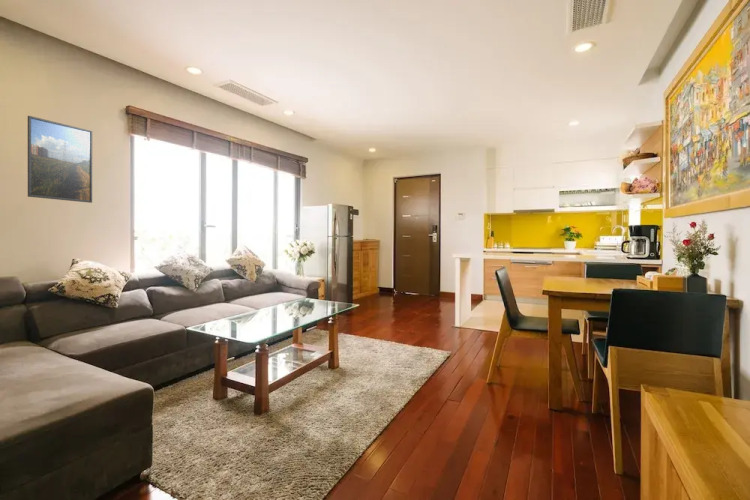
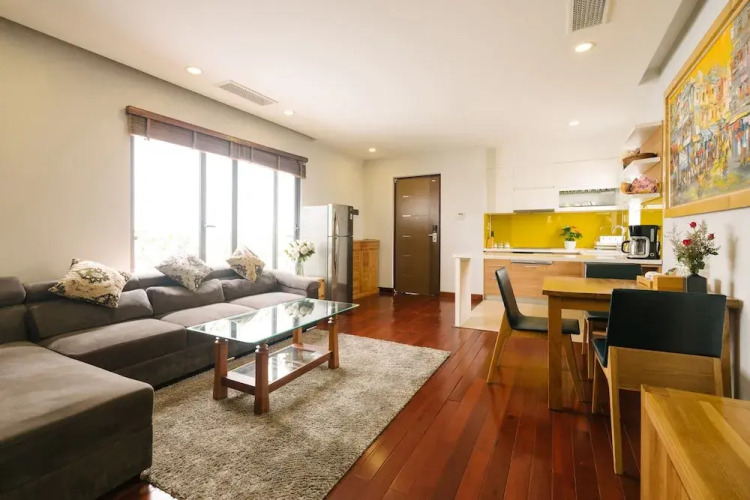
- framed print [27,115,93,204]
